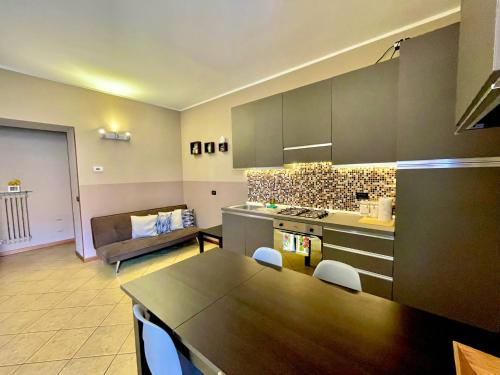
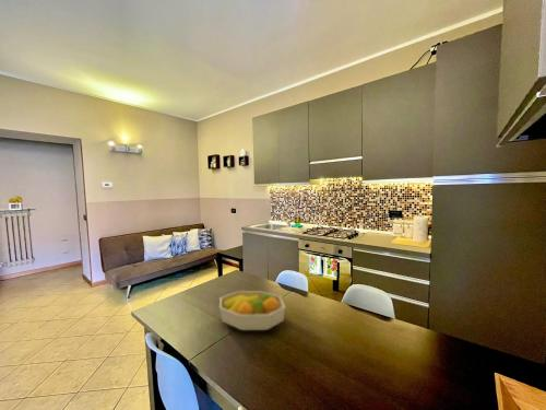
+ fruit bowl [218,290,286,331]
